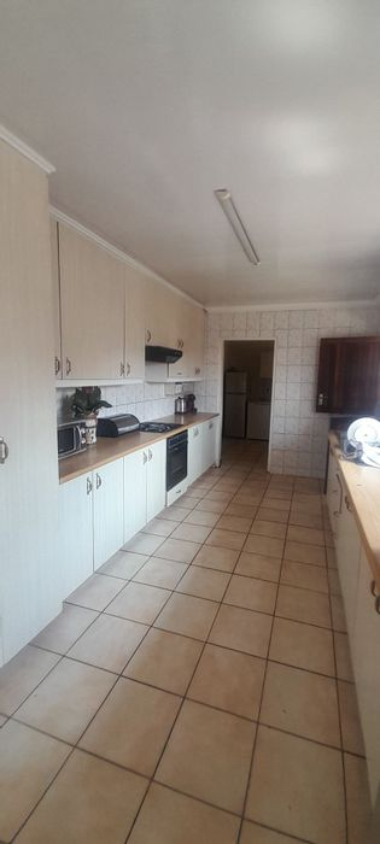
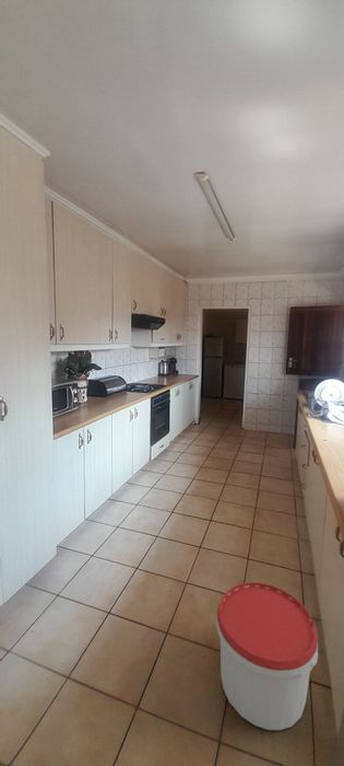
+ bucket [215,581,319,731]
